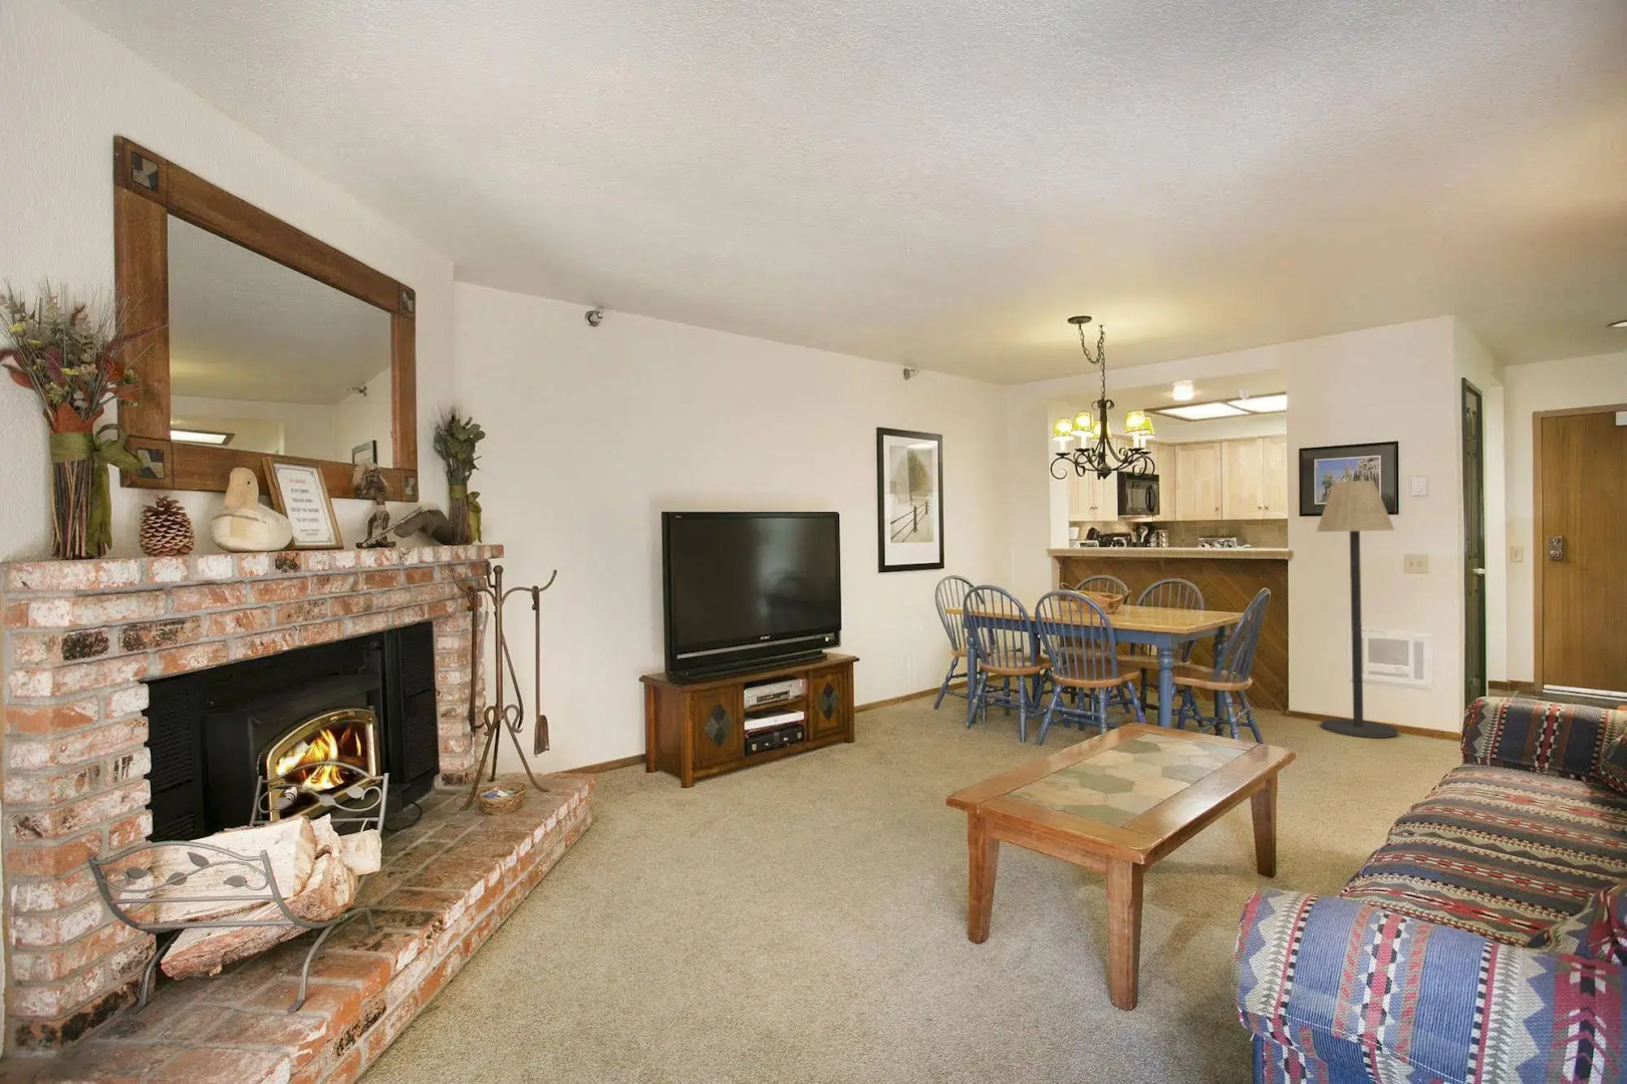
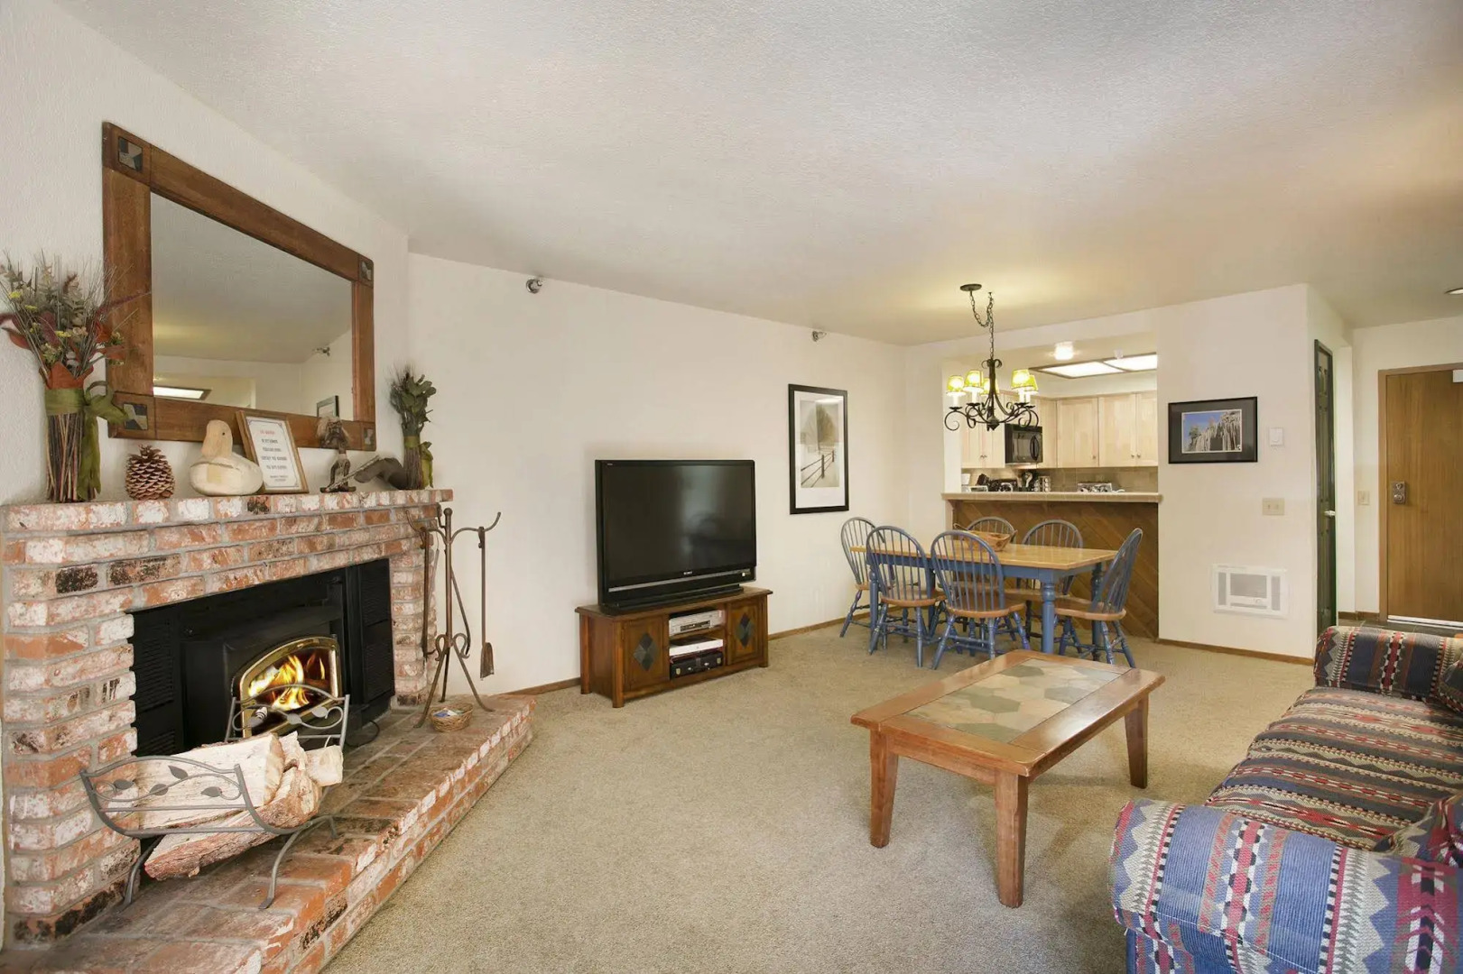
- floor lamp [1315,480,1398,739]
